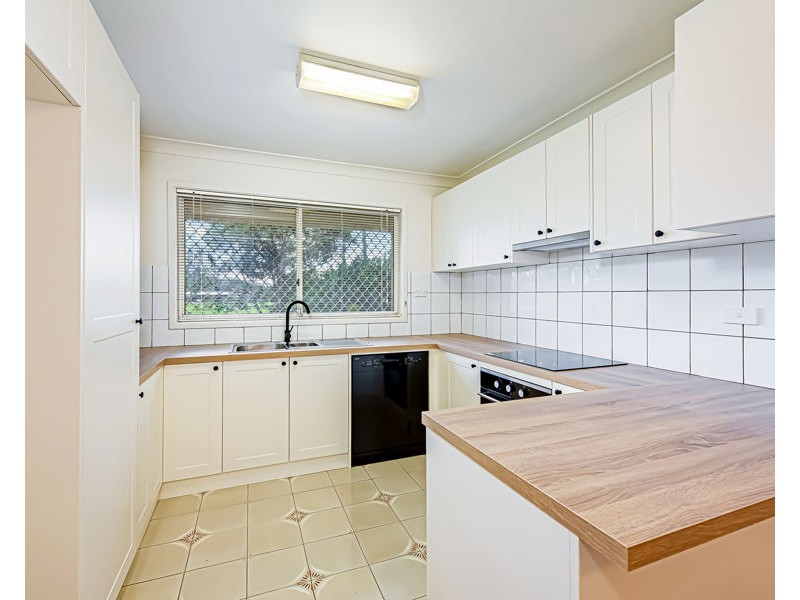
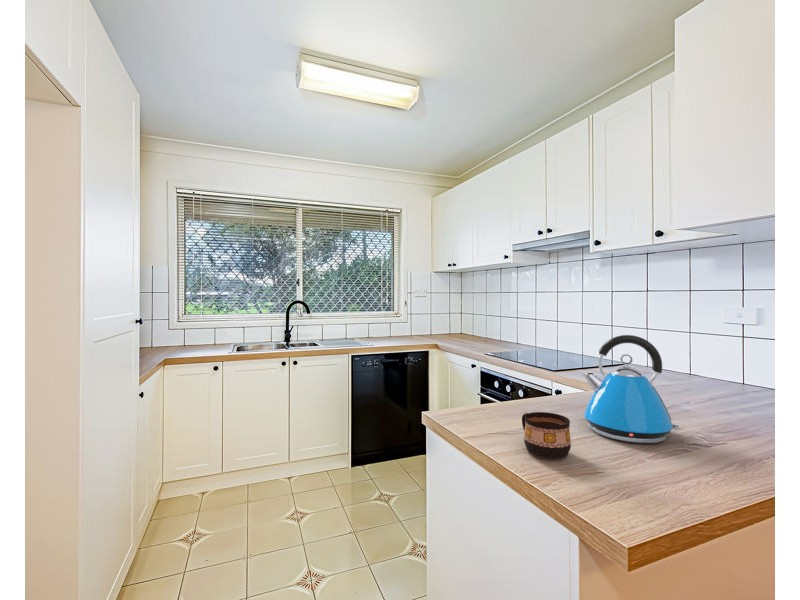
+ kettle [582,334,682,444]
+ cup [521,411,572,460]
